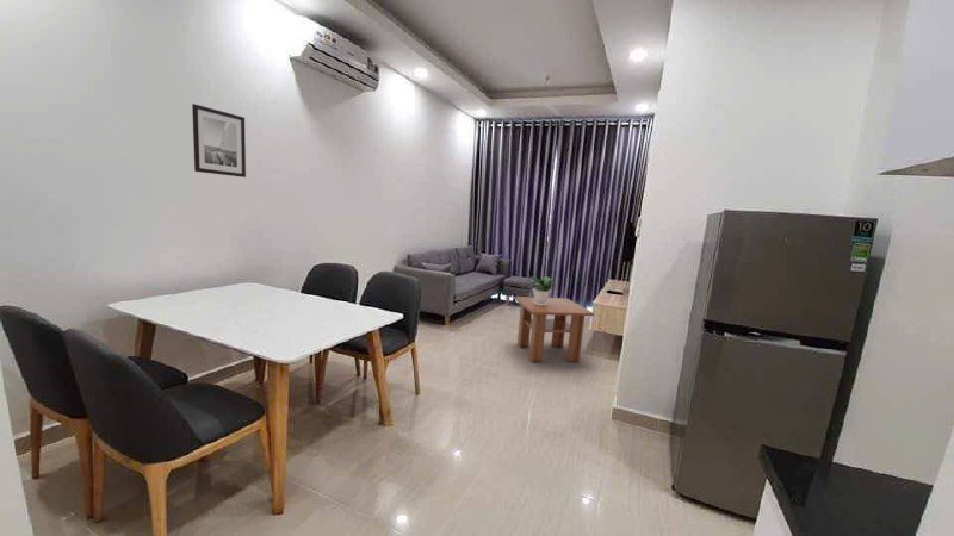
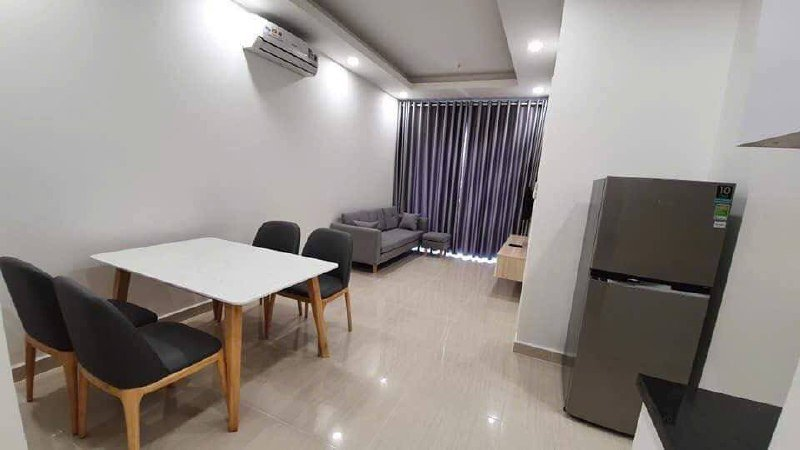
- coffee table [513,295,595,363]
- wall art [191,102,247,179]
- potted plant [529,275,558,305]
